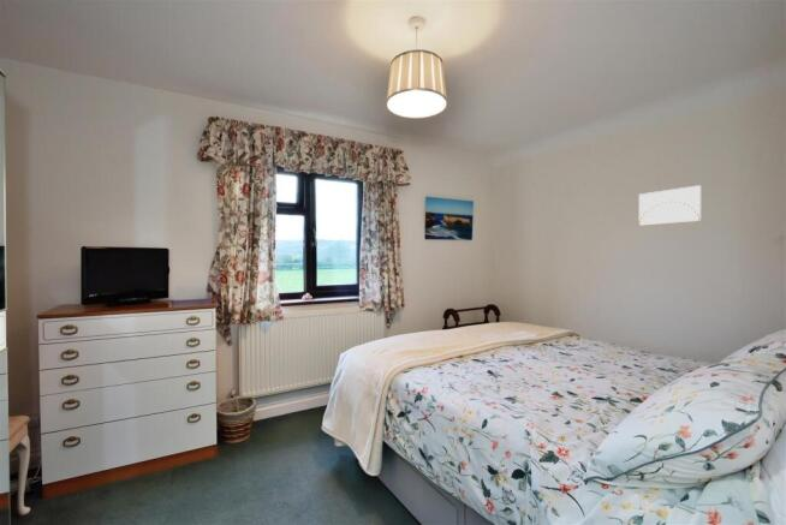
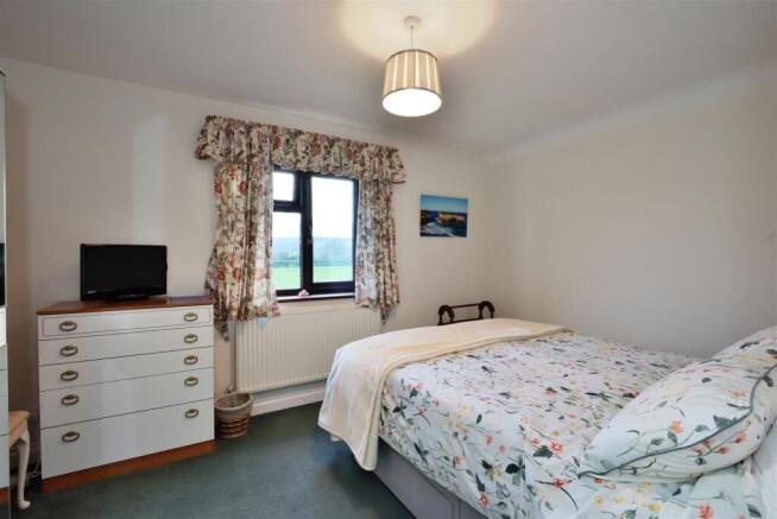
- wall art [638,184,702,227]
